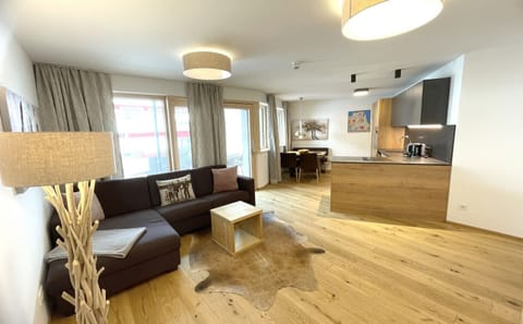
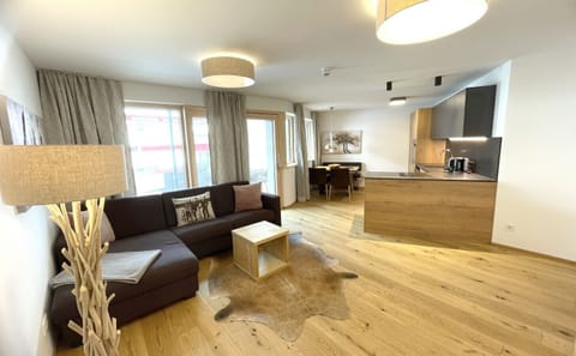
- wall art [346,109,372,134]
